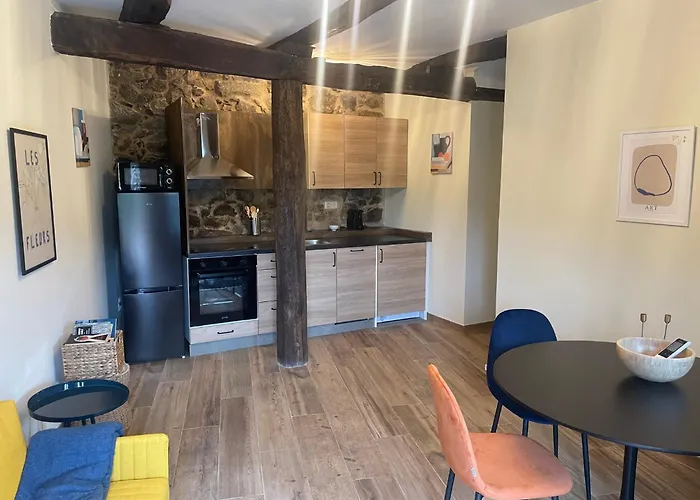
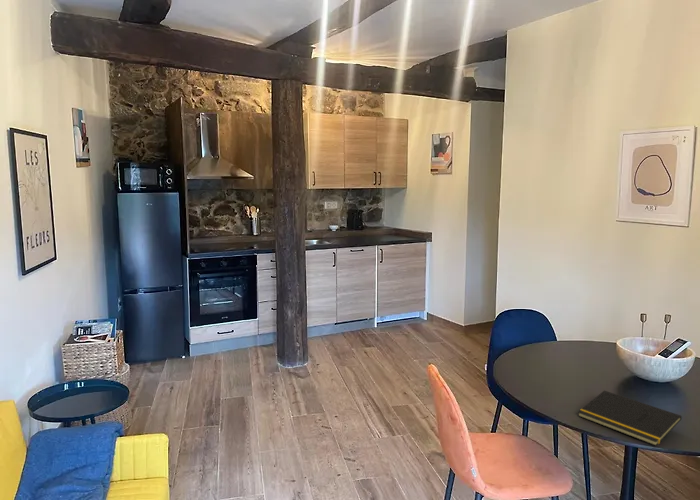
+ notepad [577,389,683,447]
